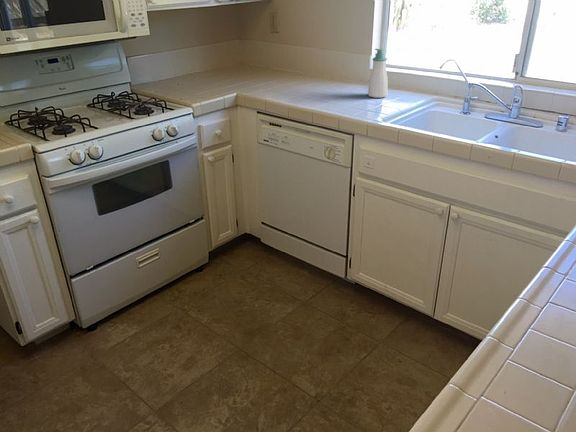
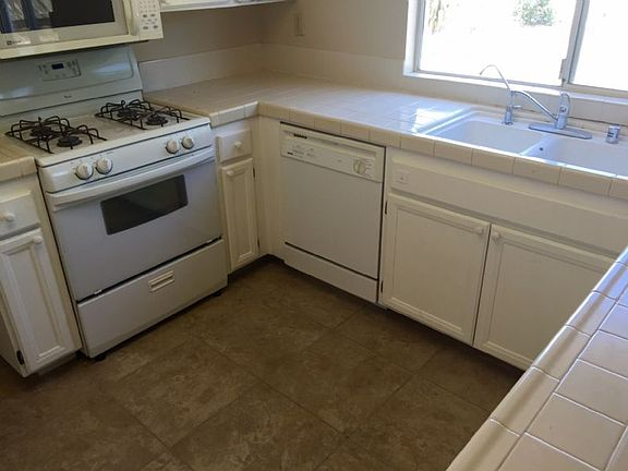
- soap bottle [367,48,389,99]
